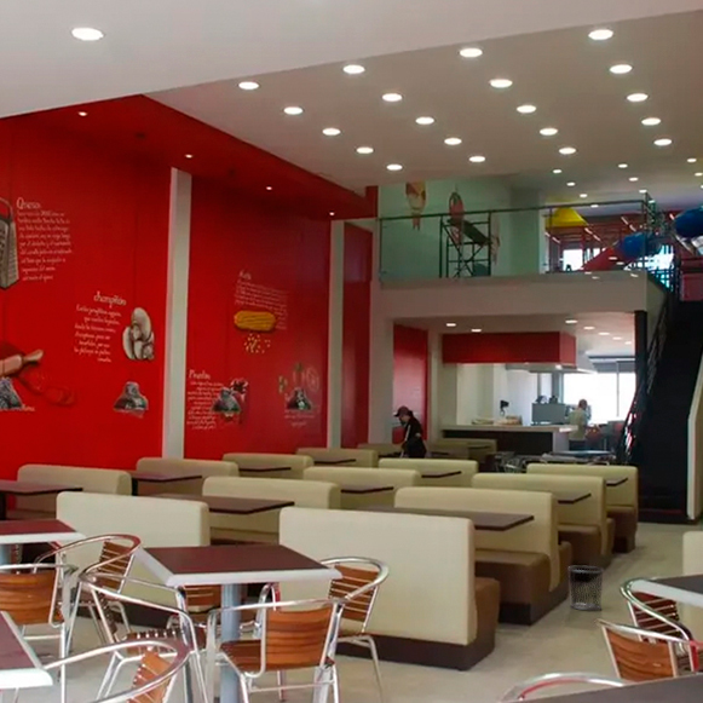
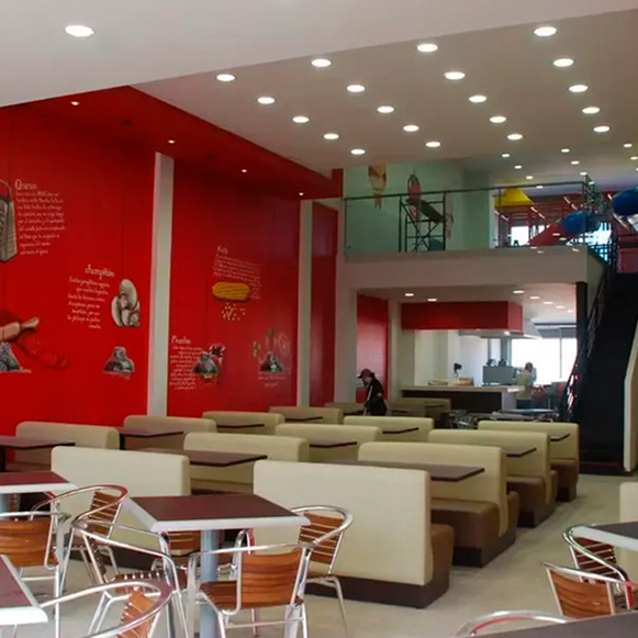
- waste bin [566,565,606,611]
